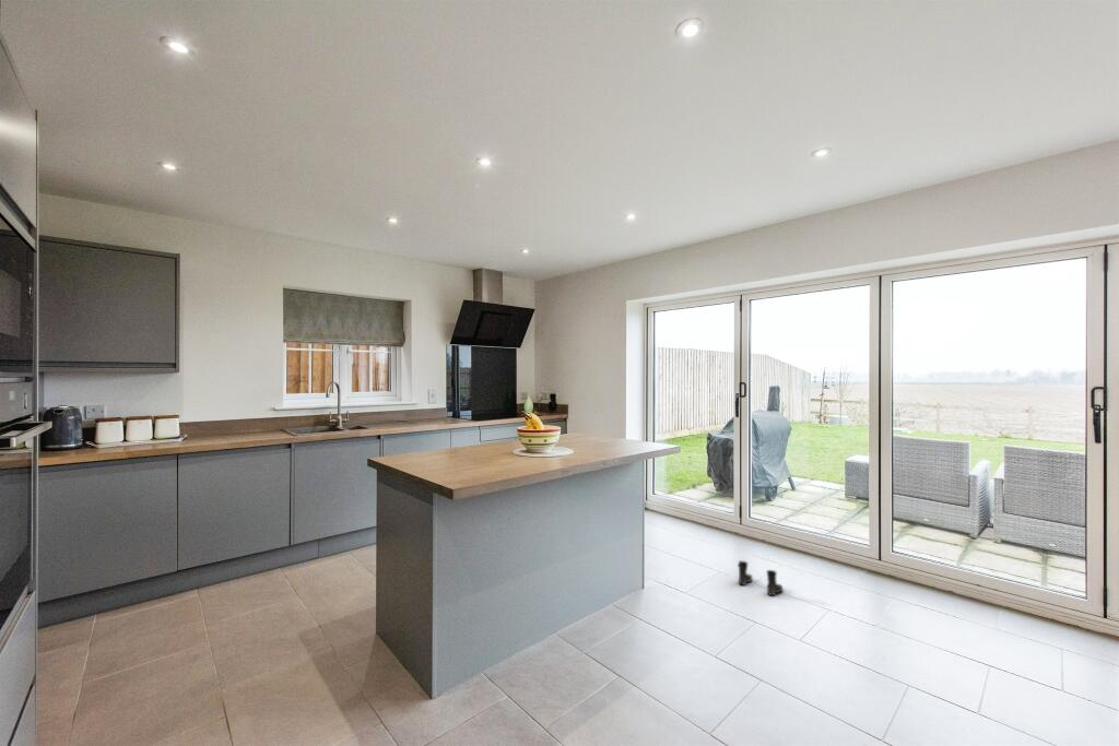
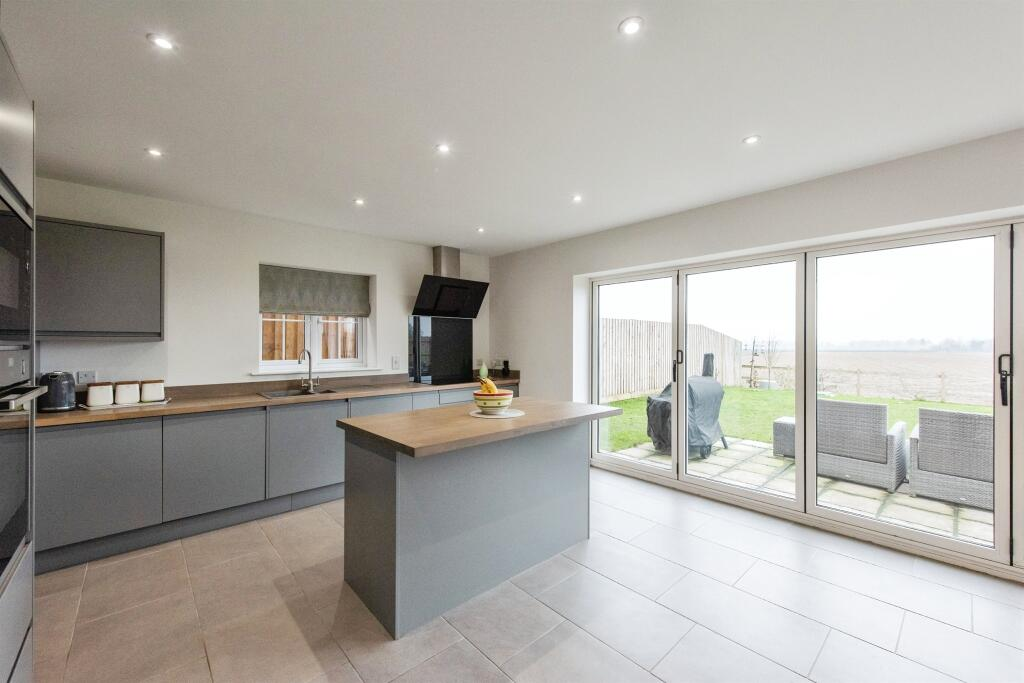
- boots [737,560,785,596]
